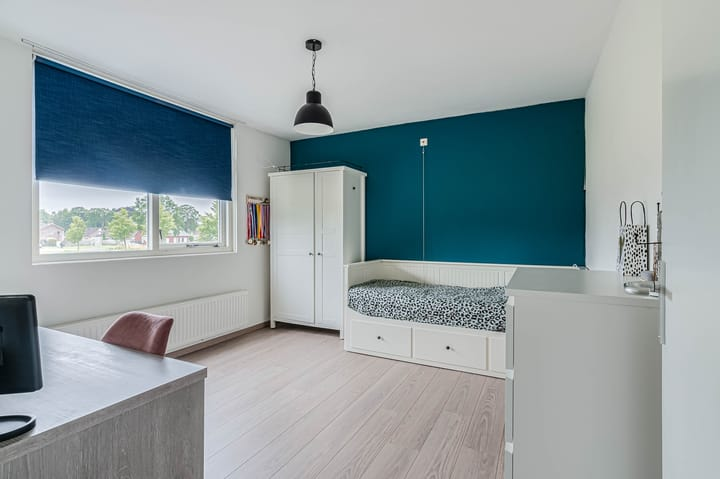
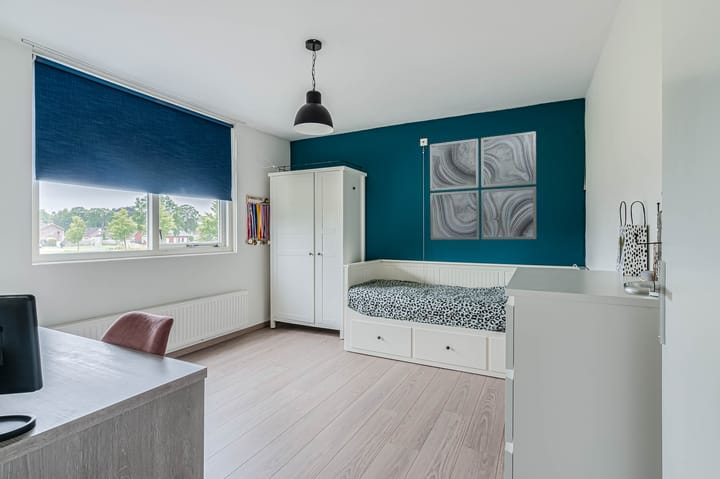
+ wall art [429,131,537,240]
